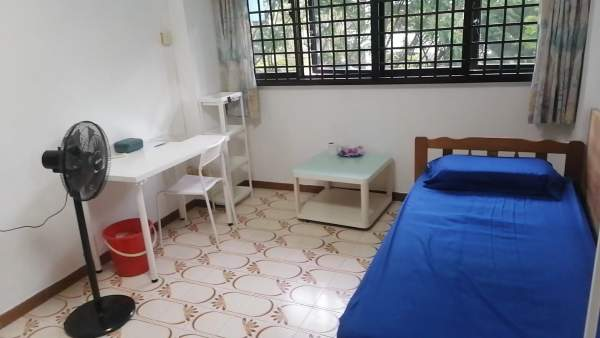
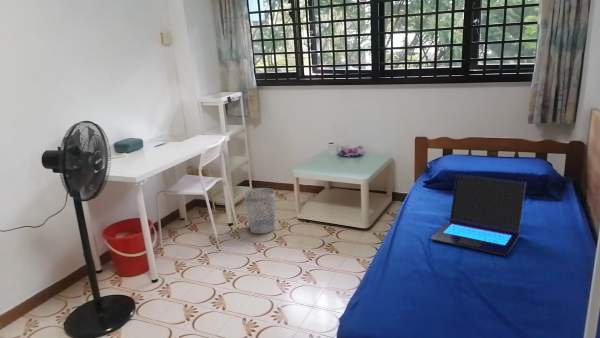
+ wastebasket [243,187,276,235]
+ laptop [429,173,527,256]
